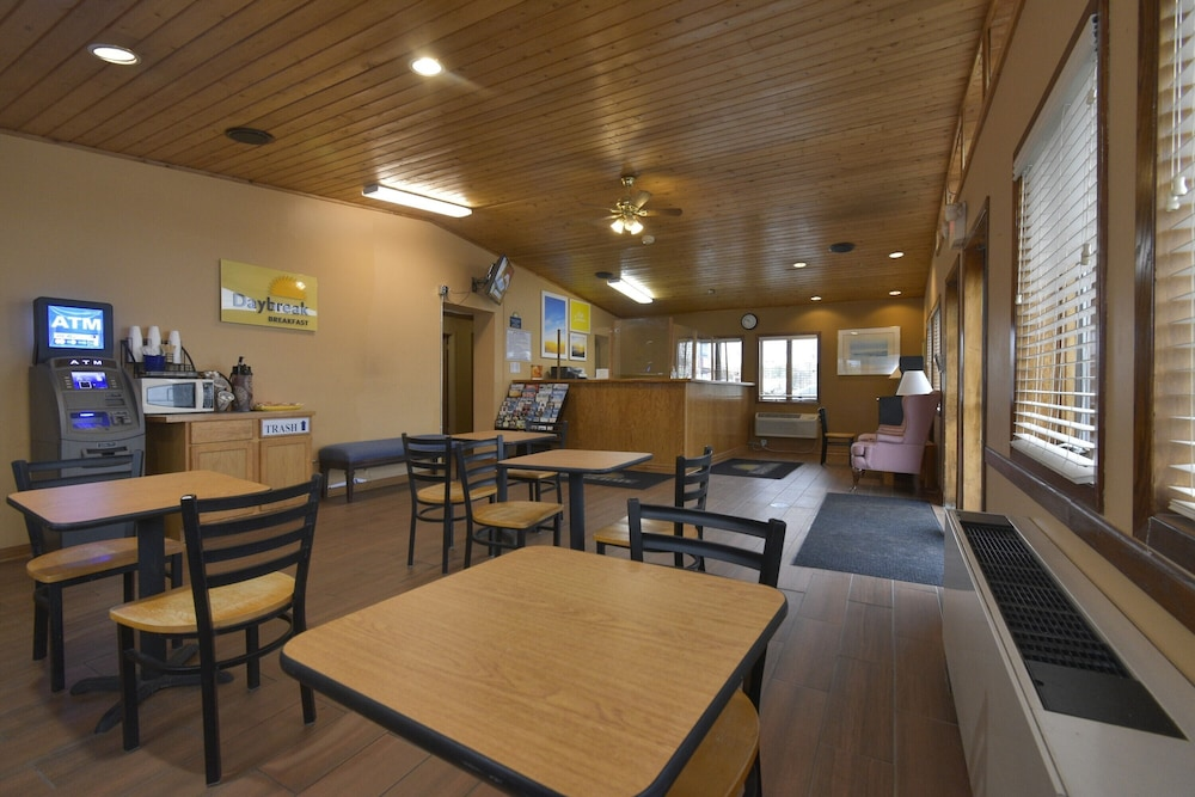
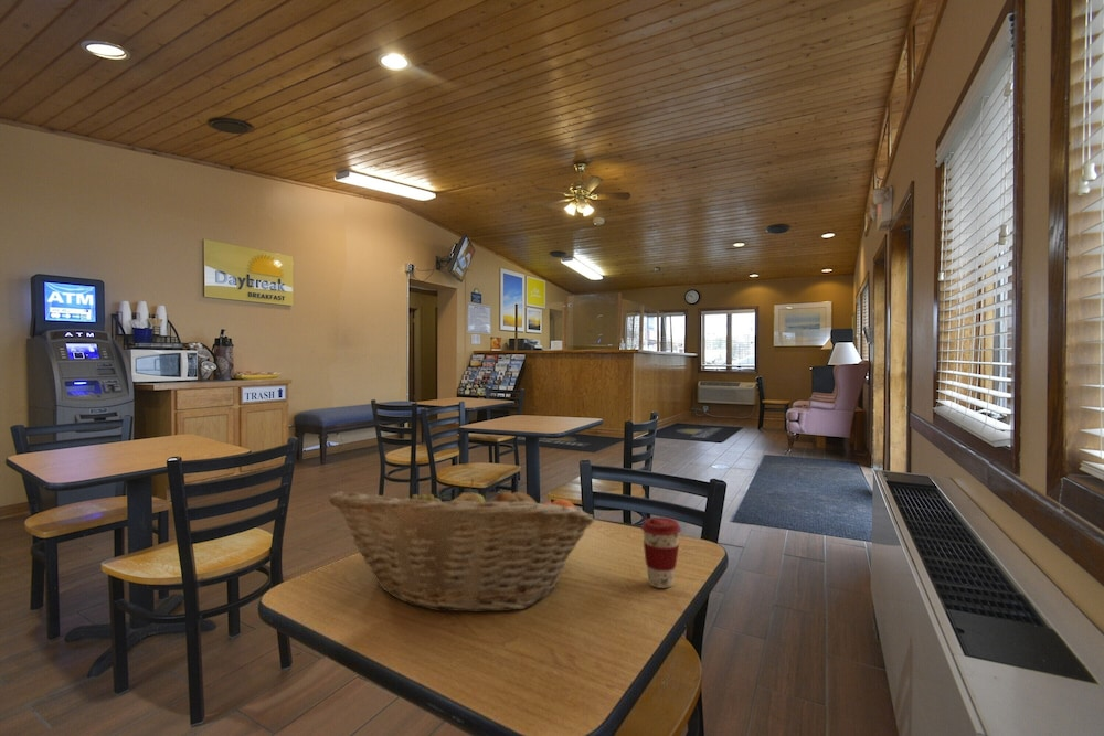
+ coffee cup [640,516,682,589]
+ fruit basket [327,478,595,614]
